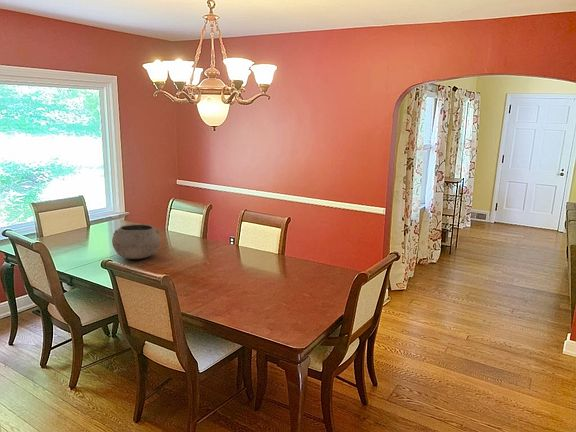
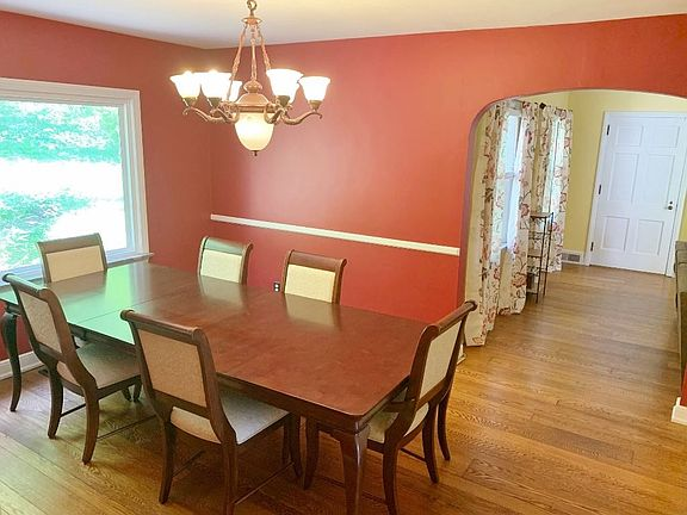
- bowl [111,224,161,260]
